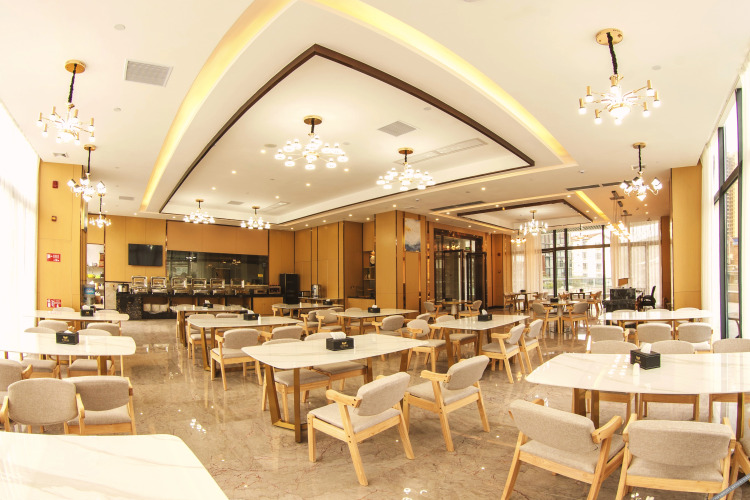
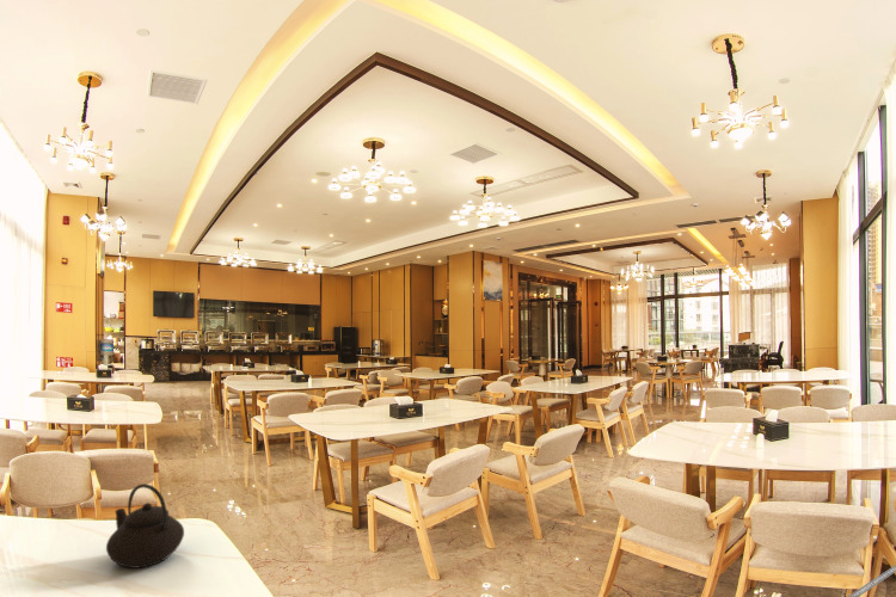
+ teapot [105,482,185,570]
